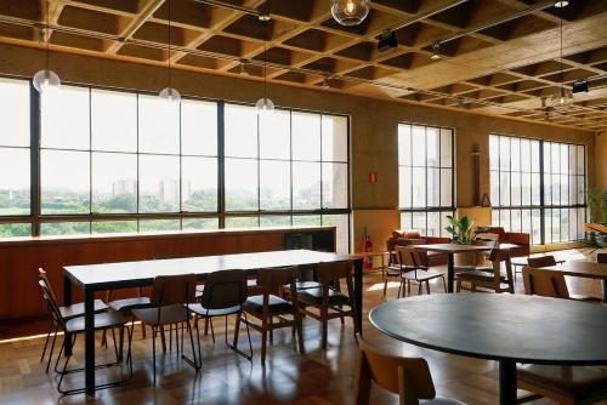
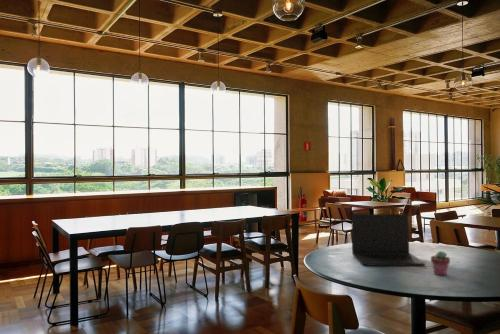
+ potted succulent [430,250,451,277]
+ laptop [350,213,426,266]
